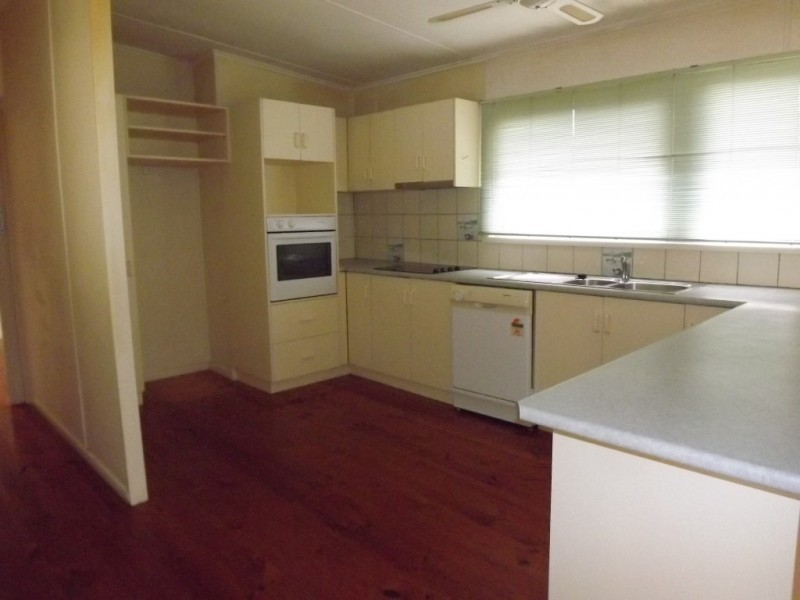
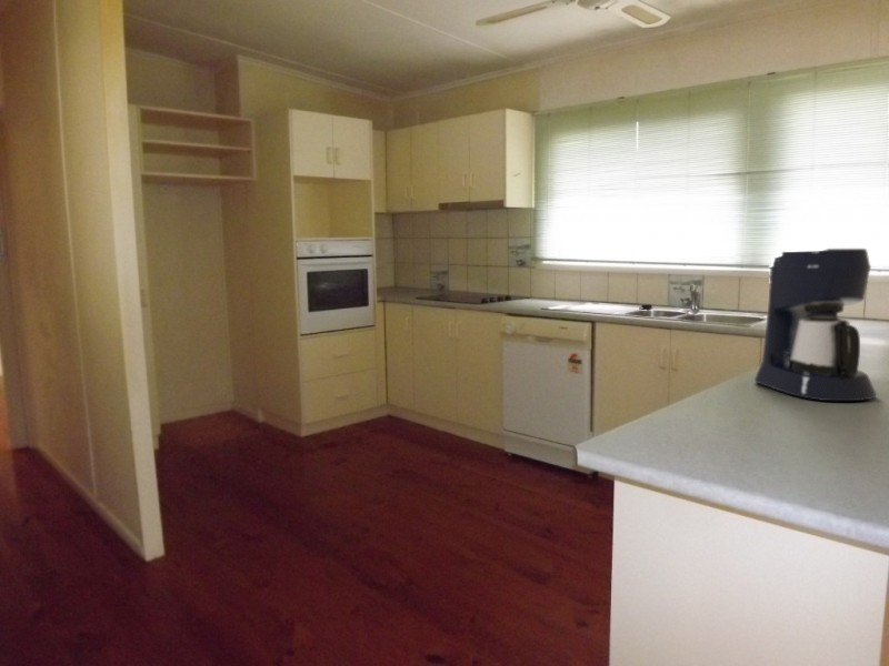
+ coffee maker [753,248,878,402]
